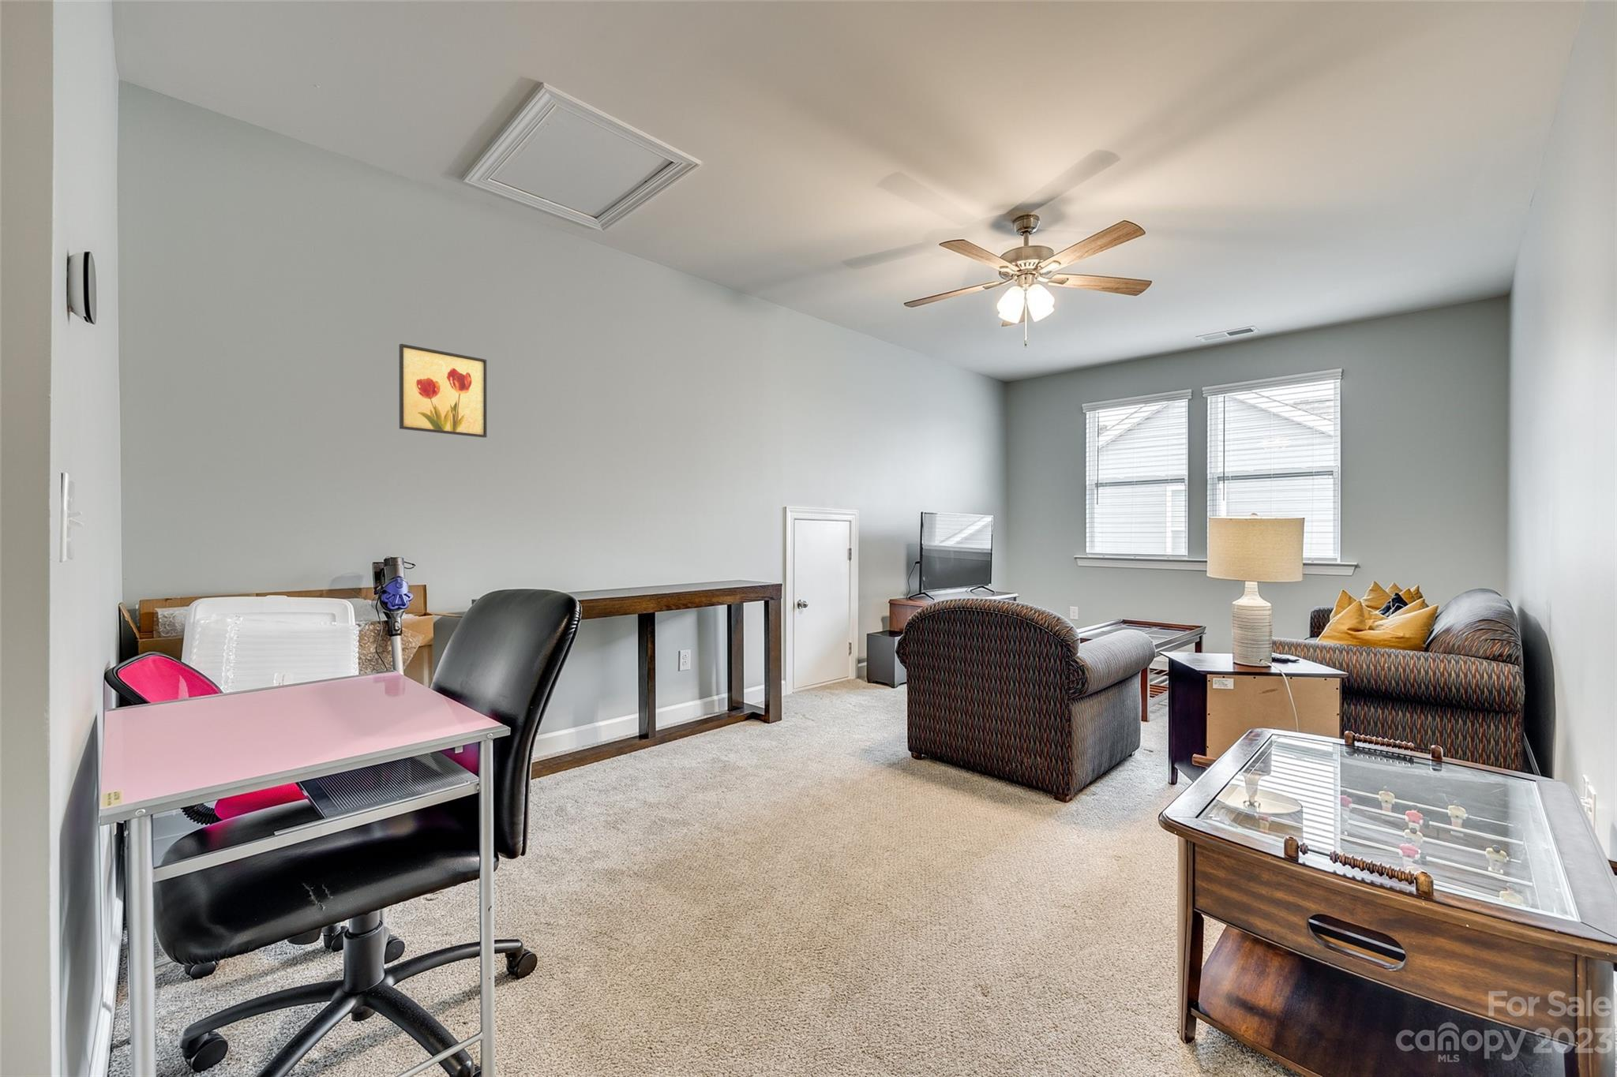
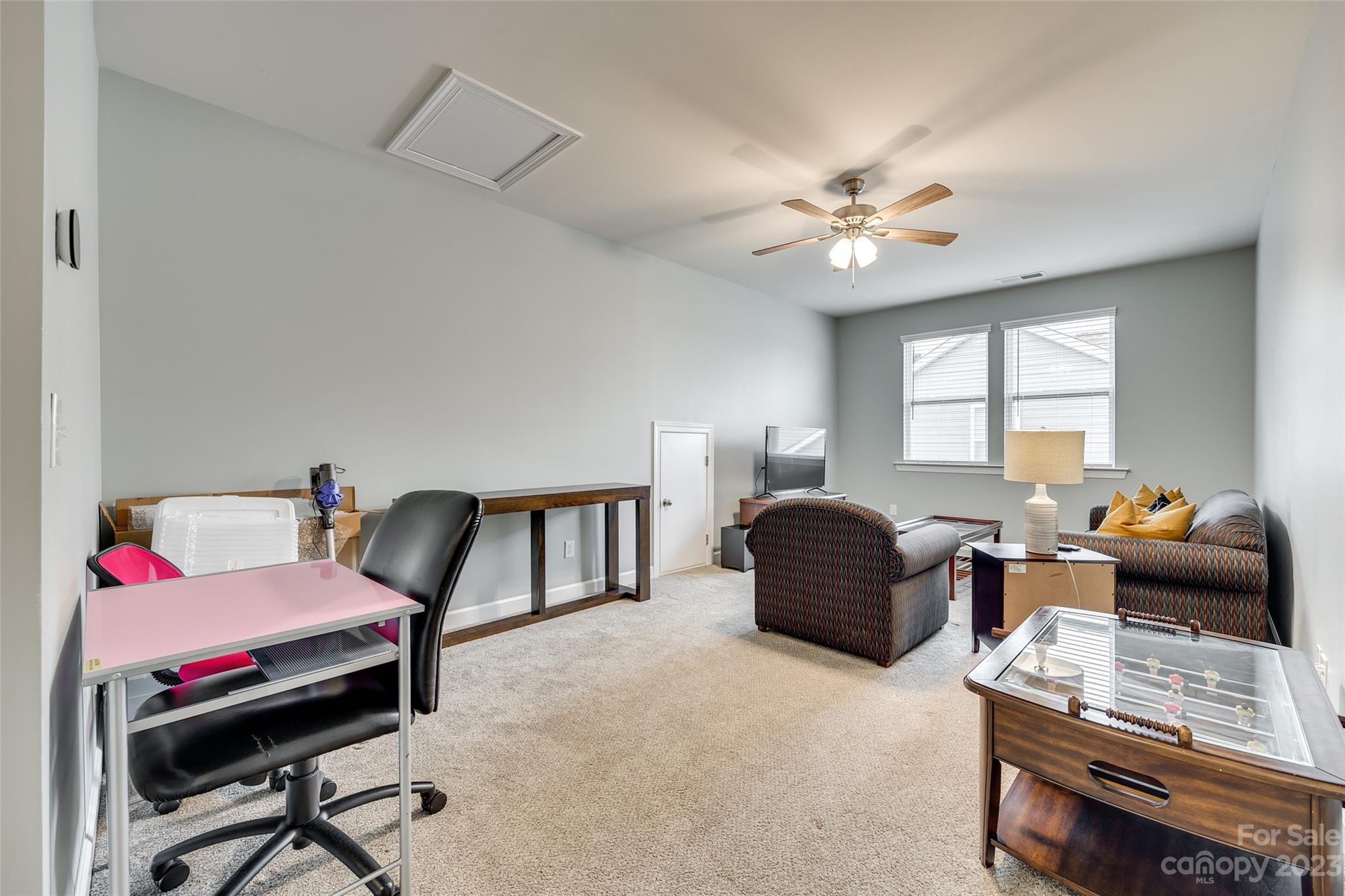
- wall art [399,344,488,439]
